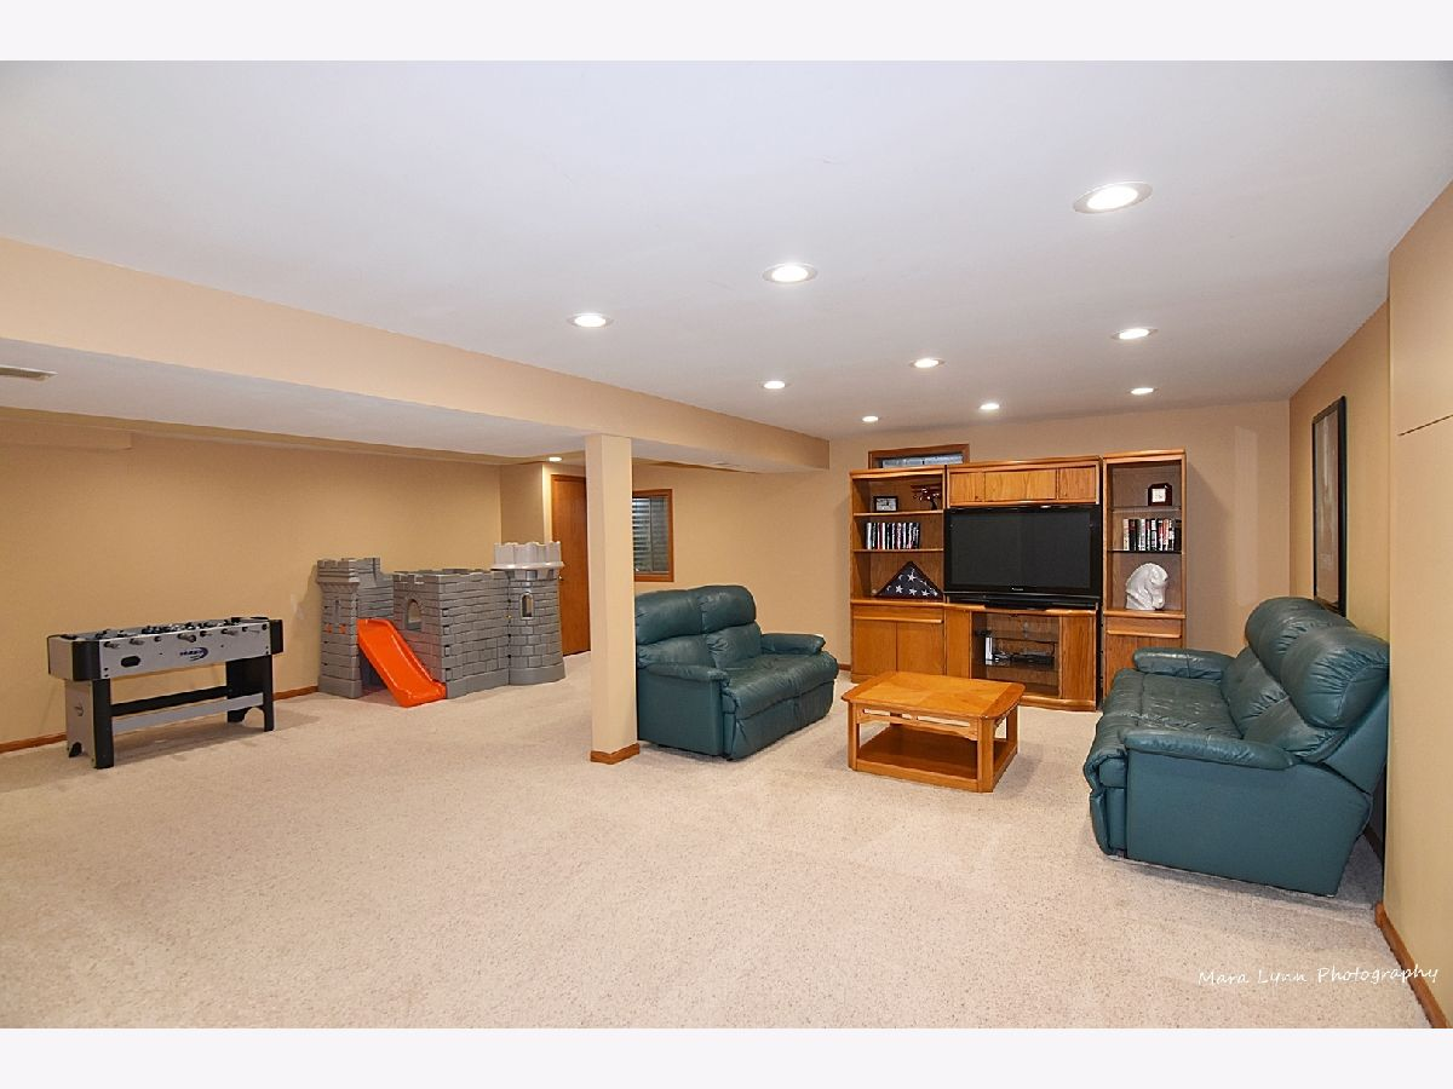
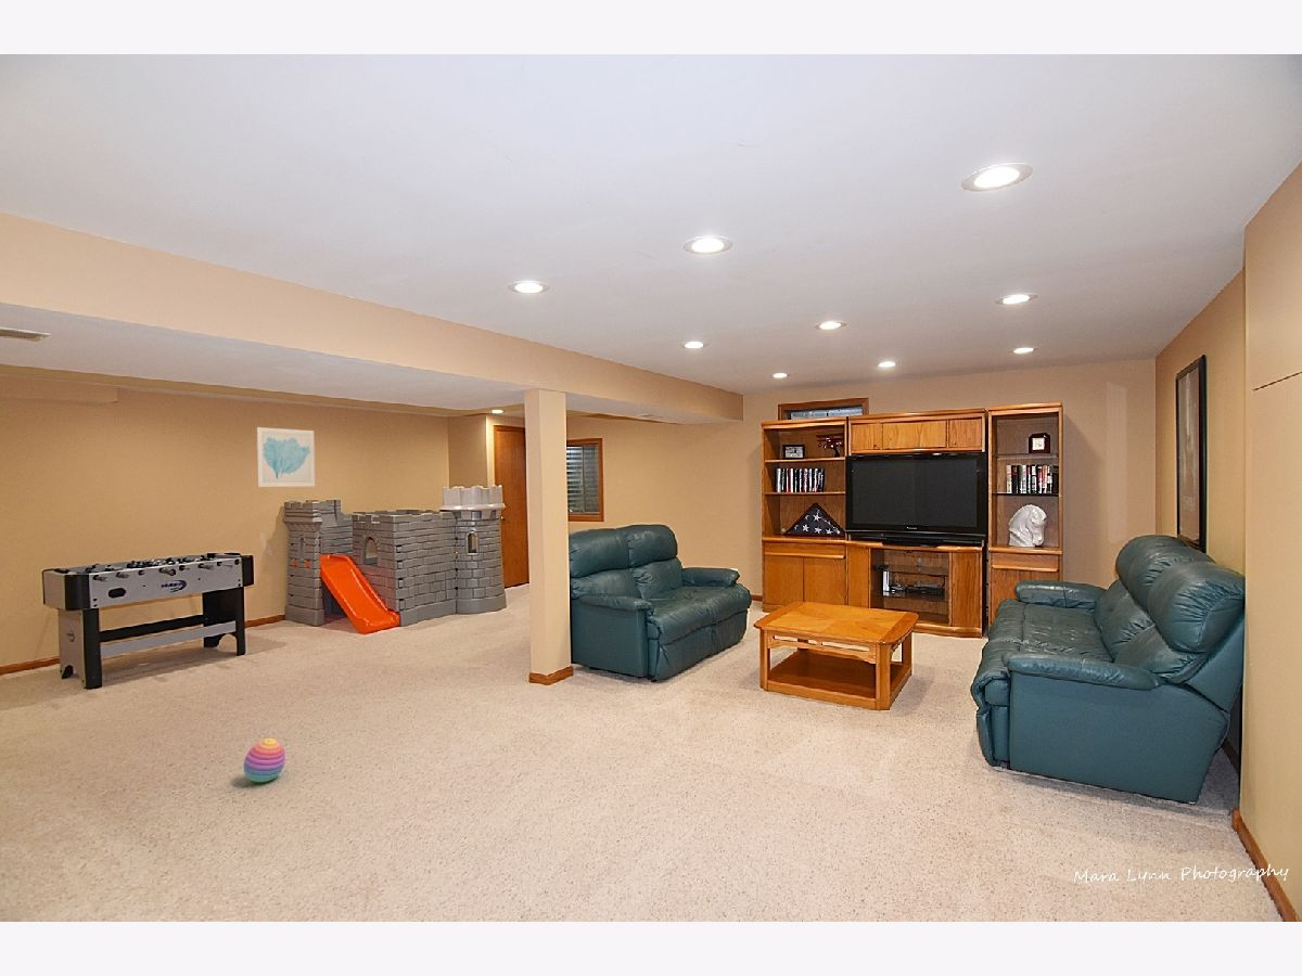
+ wall art [256,426,316,488]
+ stacking toy [242,737,286,783]
